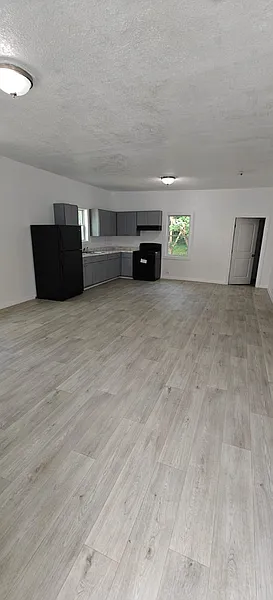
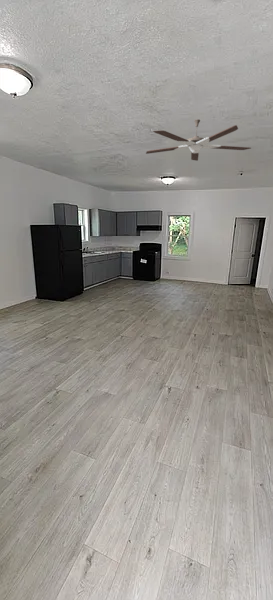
+ ceiling fan [145,118,252,162]
